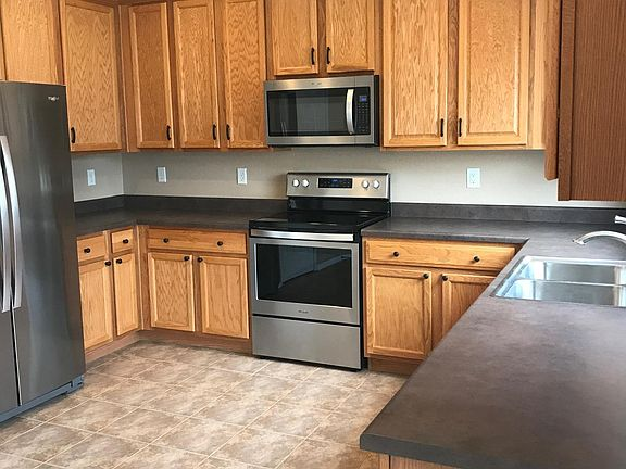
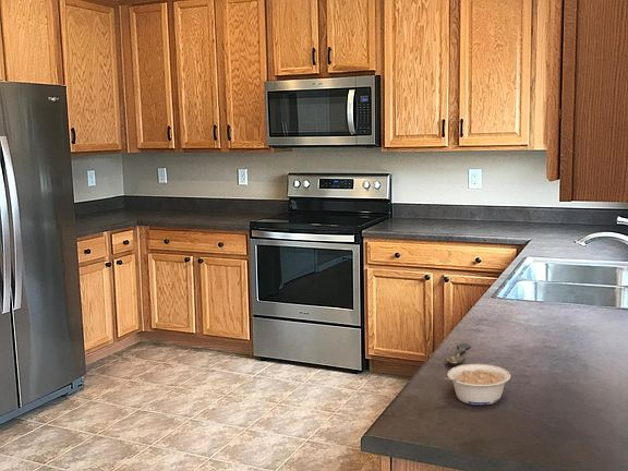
+ spoon [445,342,472,366]
+ legume [442,363,511,407]
